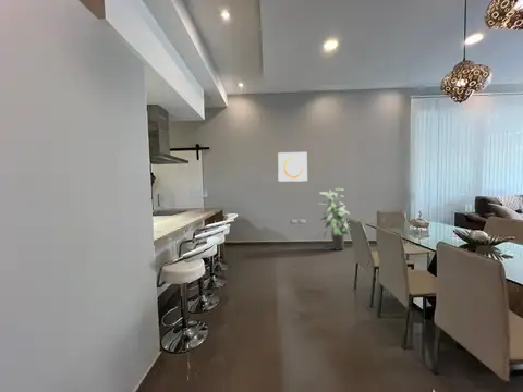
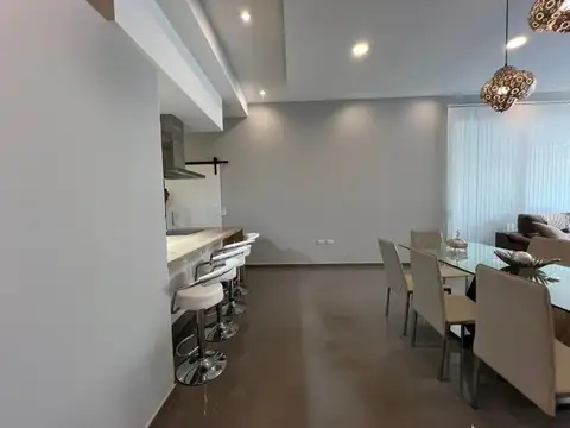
- indoor plant [317,187,351,252]
- wall art [277,151,308,183]
